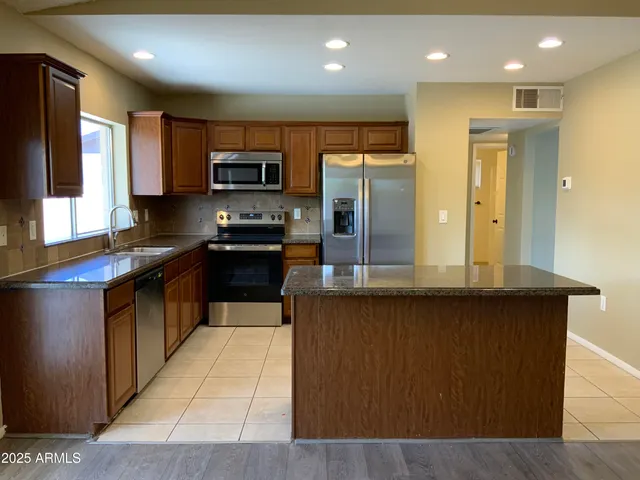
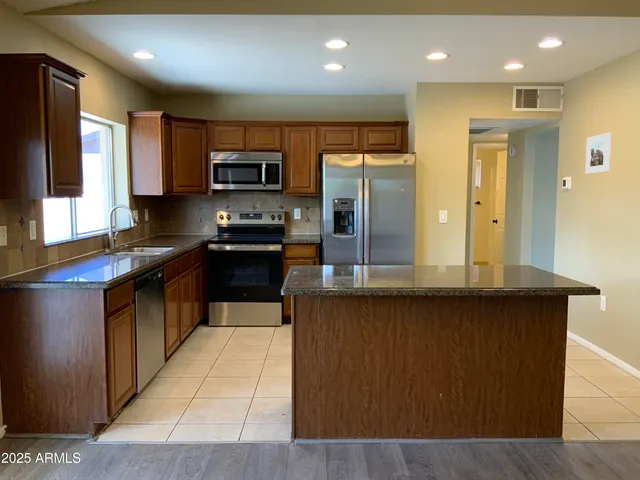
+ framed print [585,132,612,175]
